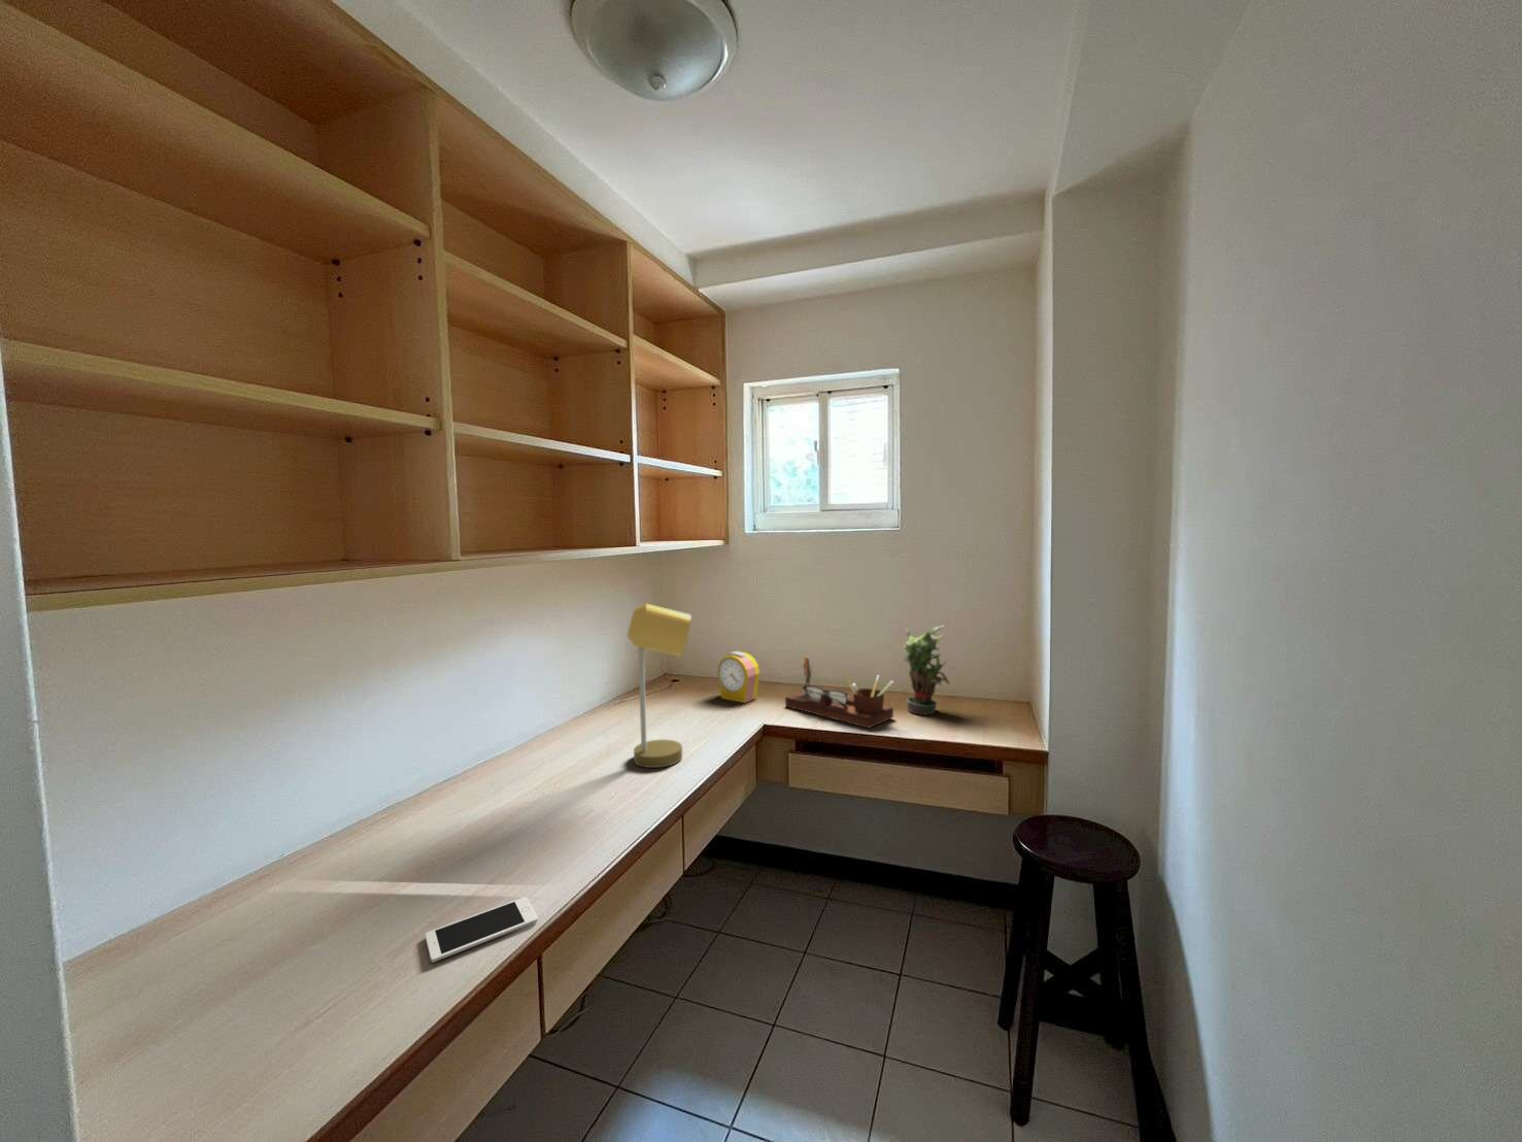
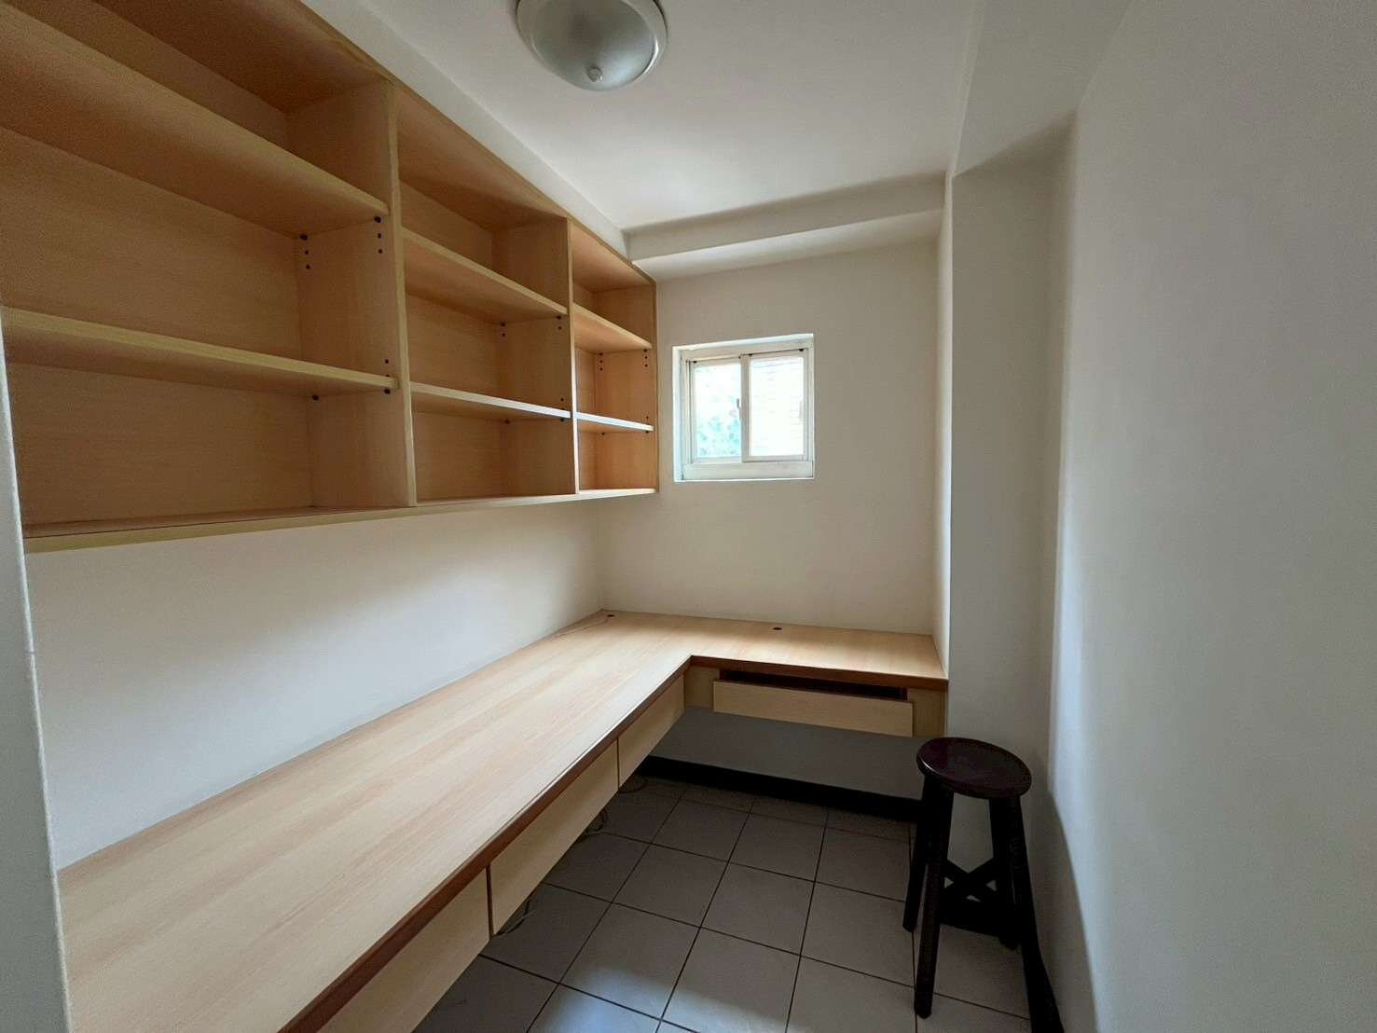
- potted plant [903,624,951,715]
- desk lamp [626,603,692,769]
- alarm clock [716,650,760,704]
- cell phone [425,896,539,963]
- desk organizer [784,655,895,728]
